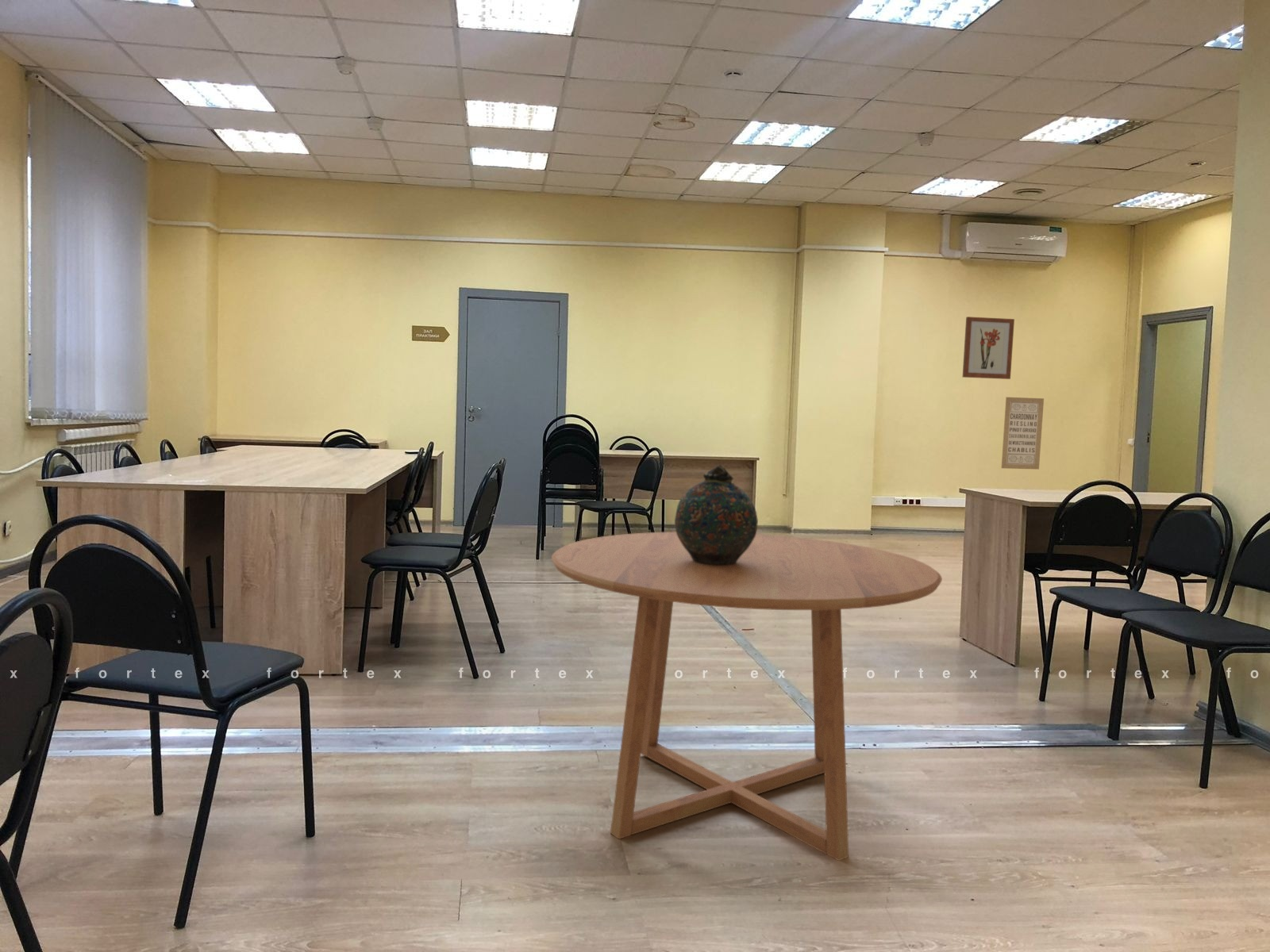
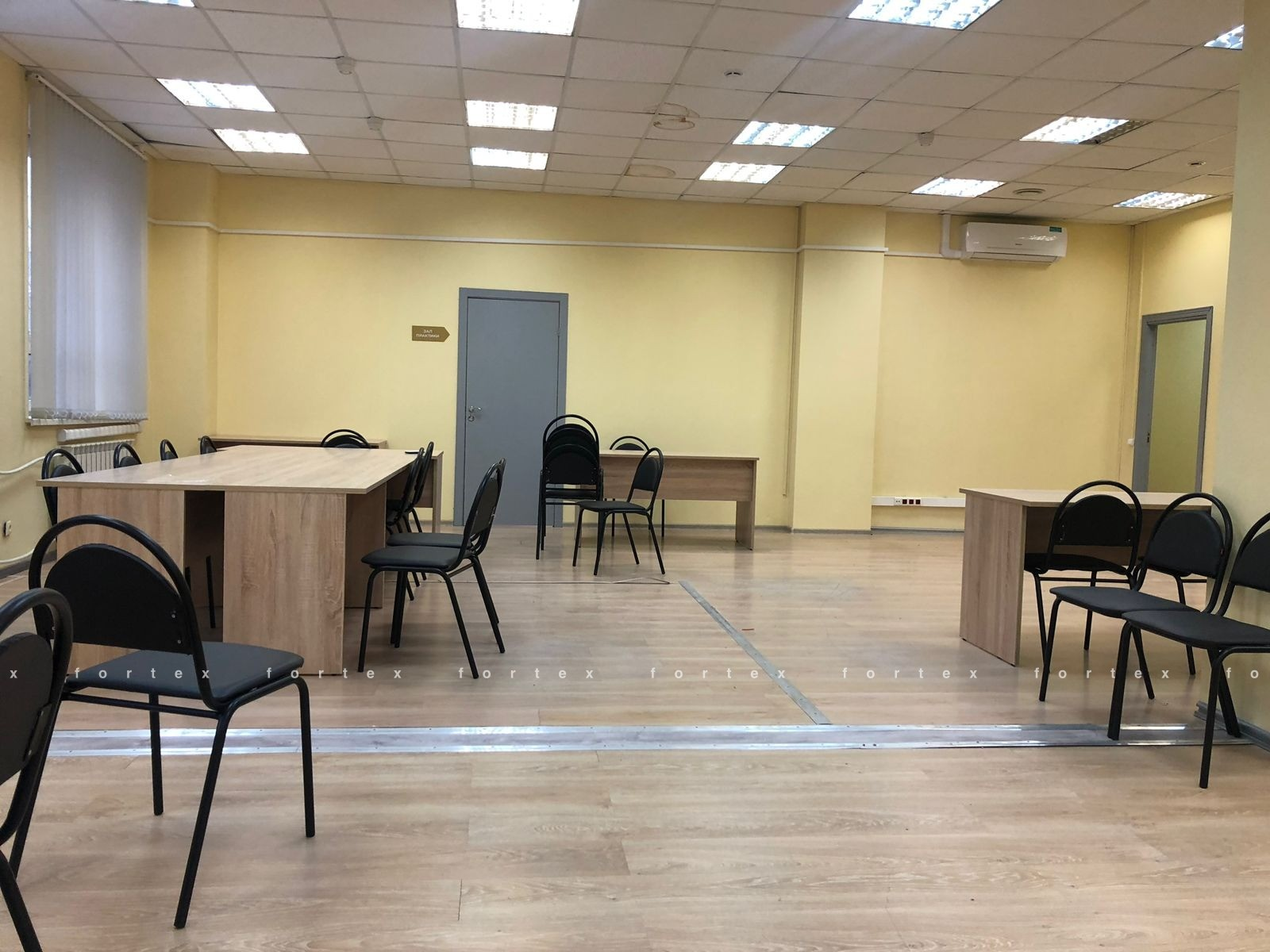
- snuff bottle [674,463,759,565]
- wall art [1001,397,1045,470]
- dining table [551,532,943,862]
- wall art [962,316,1015,380]
